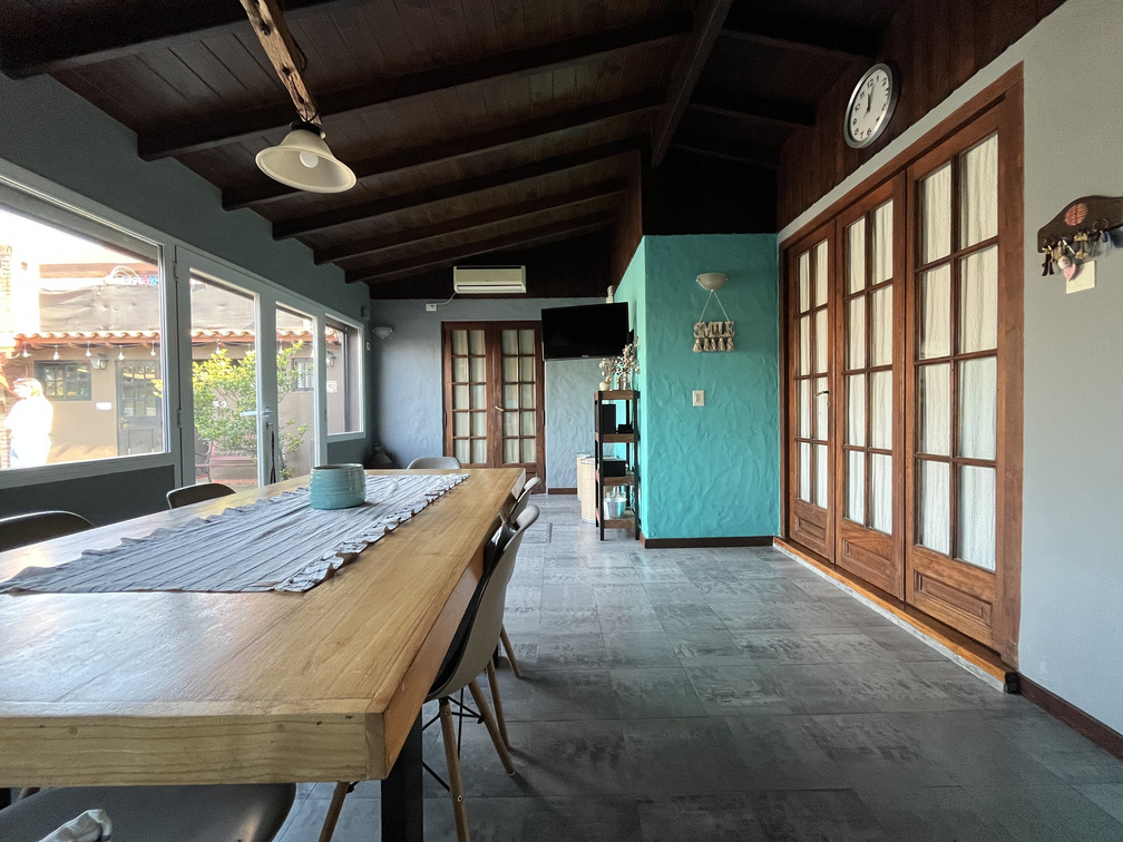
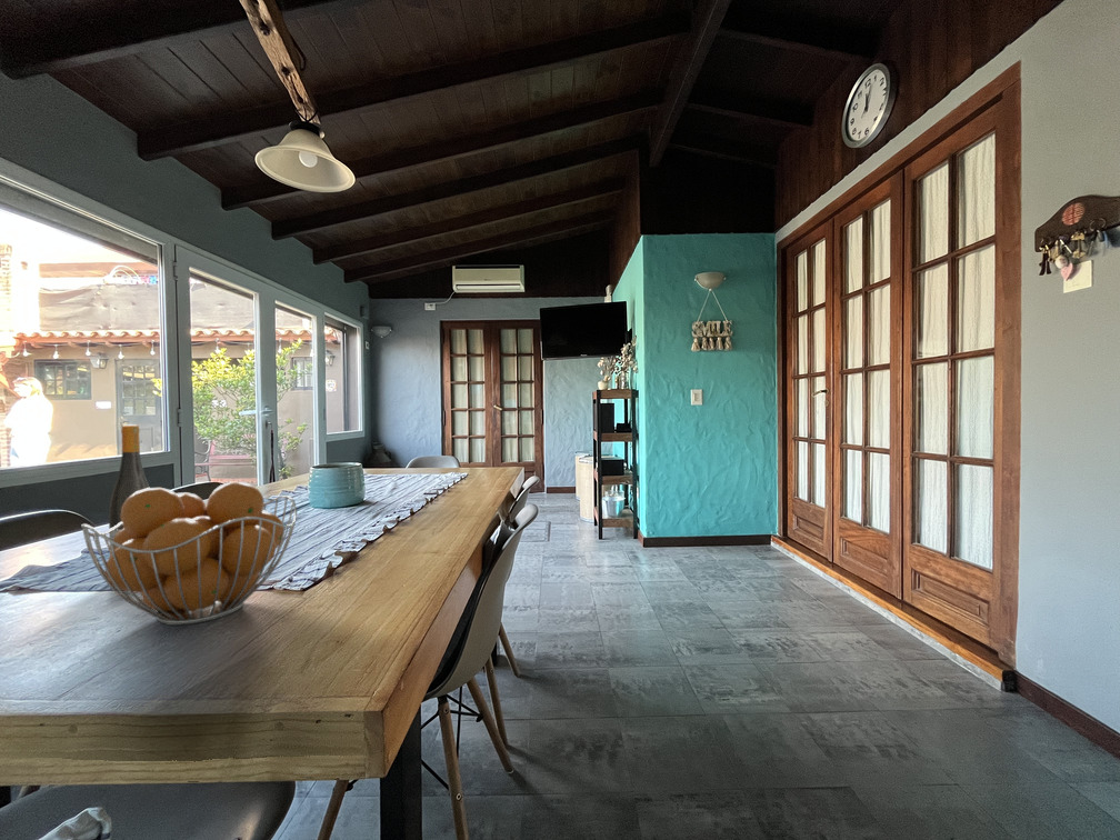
+ fruit basket [80,480,298,627]
+ wine bottle [108,423,151,540]
